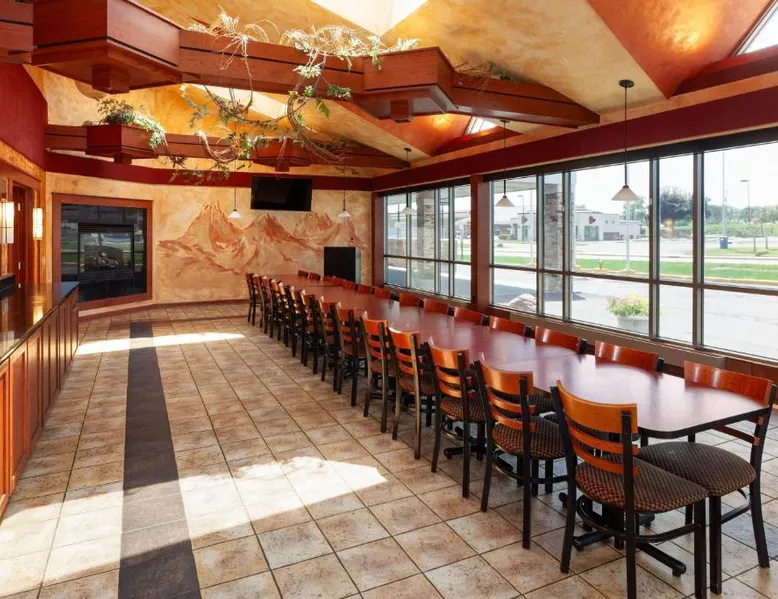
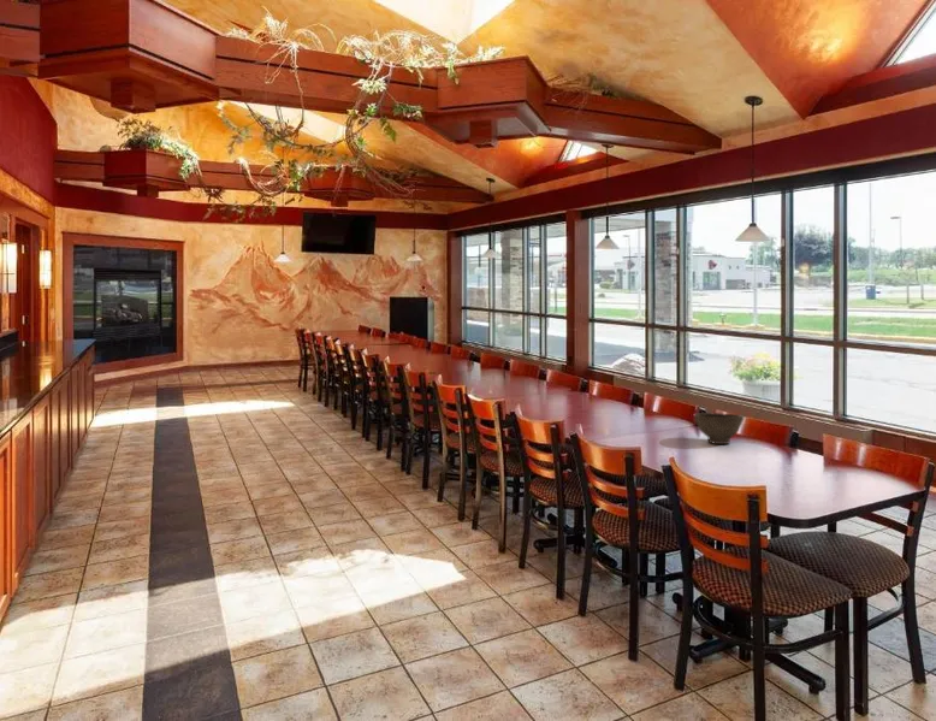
+ bowl [693,412,746,445]
